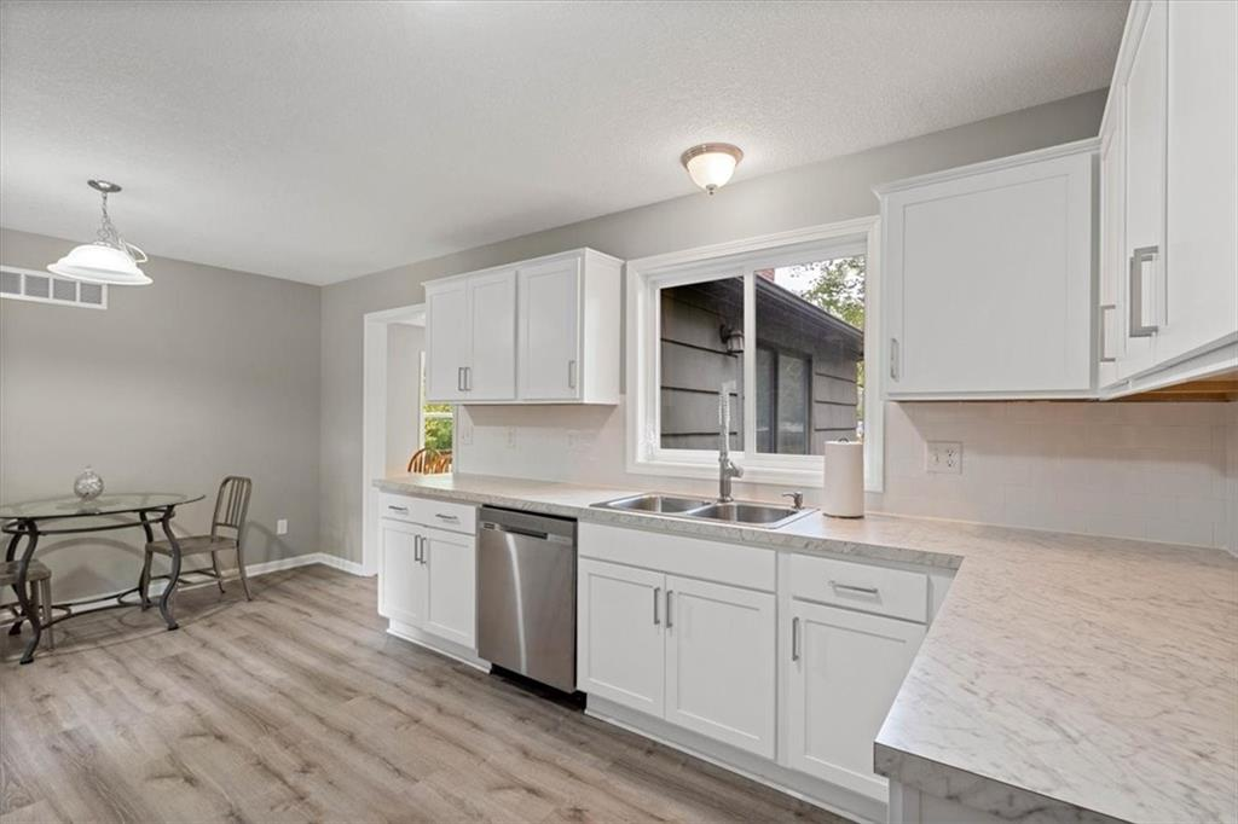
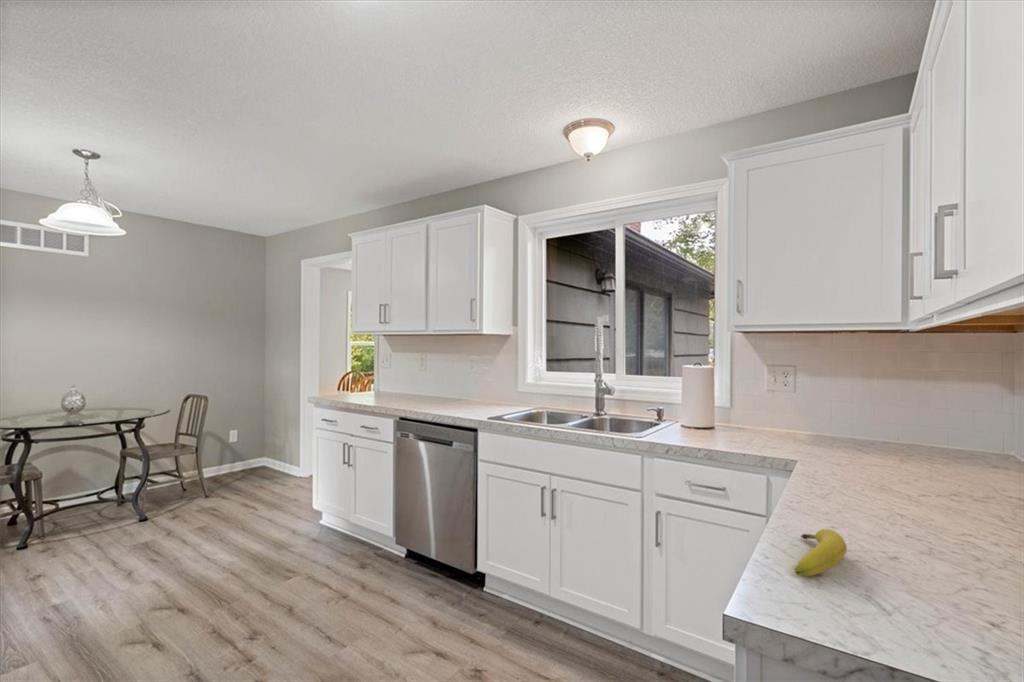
+ fruit [794,528,848,577]
